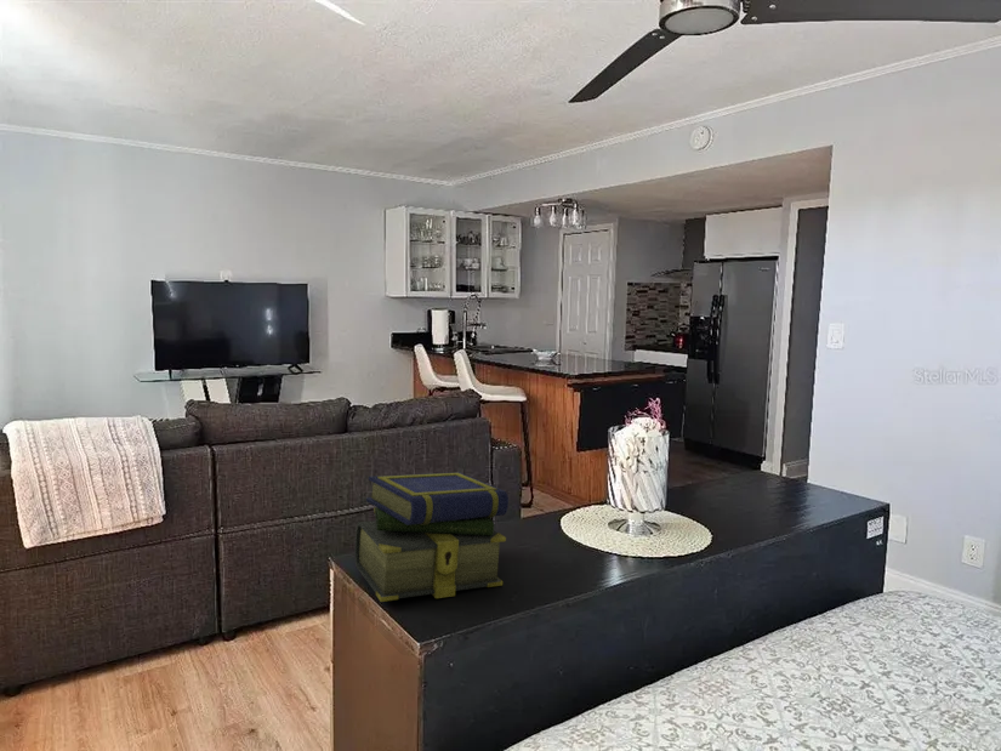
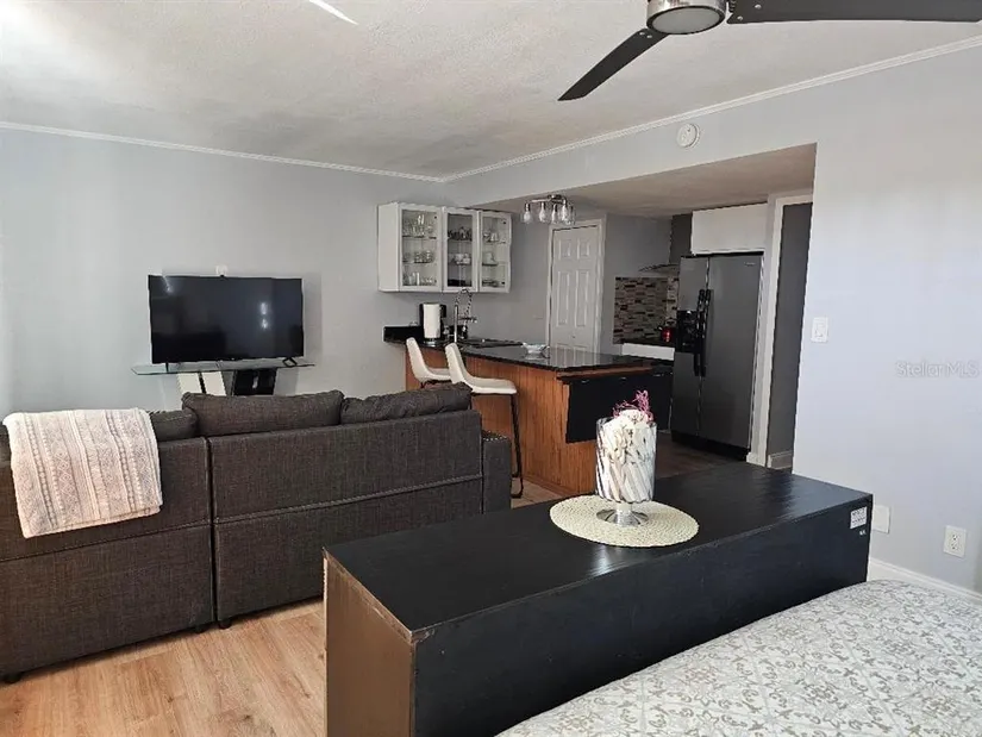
- stack of books [354,471,510,603]
